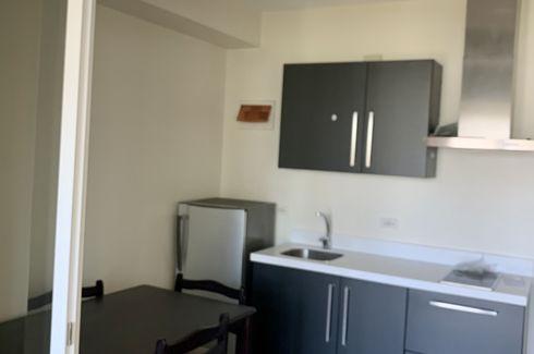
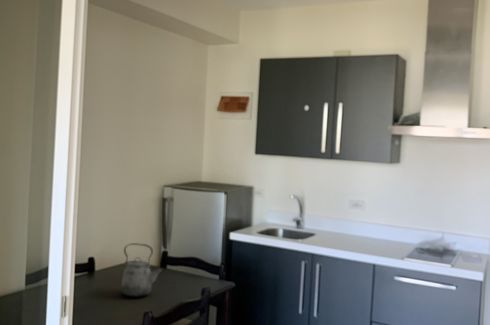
+ kettle [120,242,164,298]
